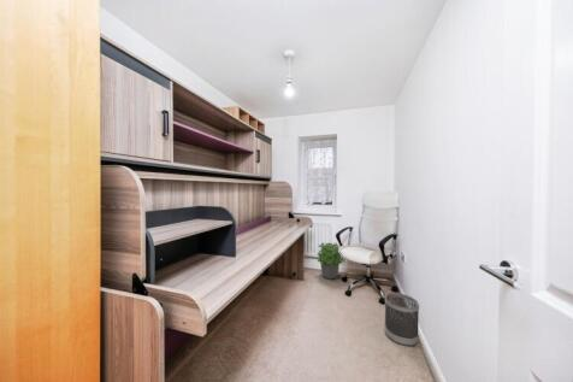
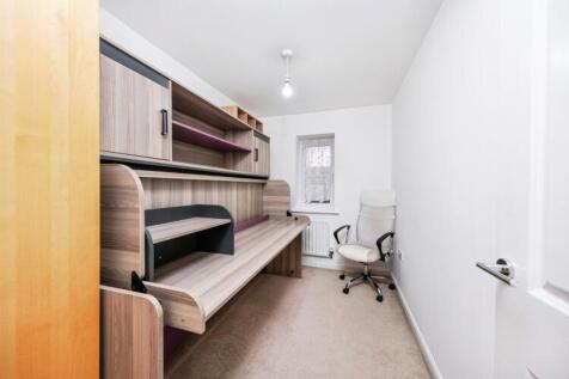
- potted plant [315,241,345,281]
- wastebasket [383,292,420,347]
